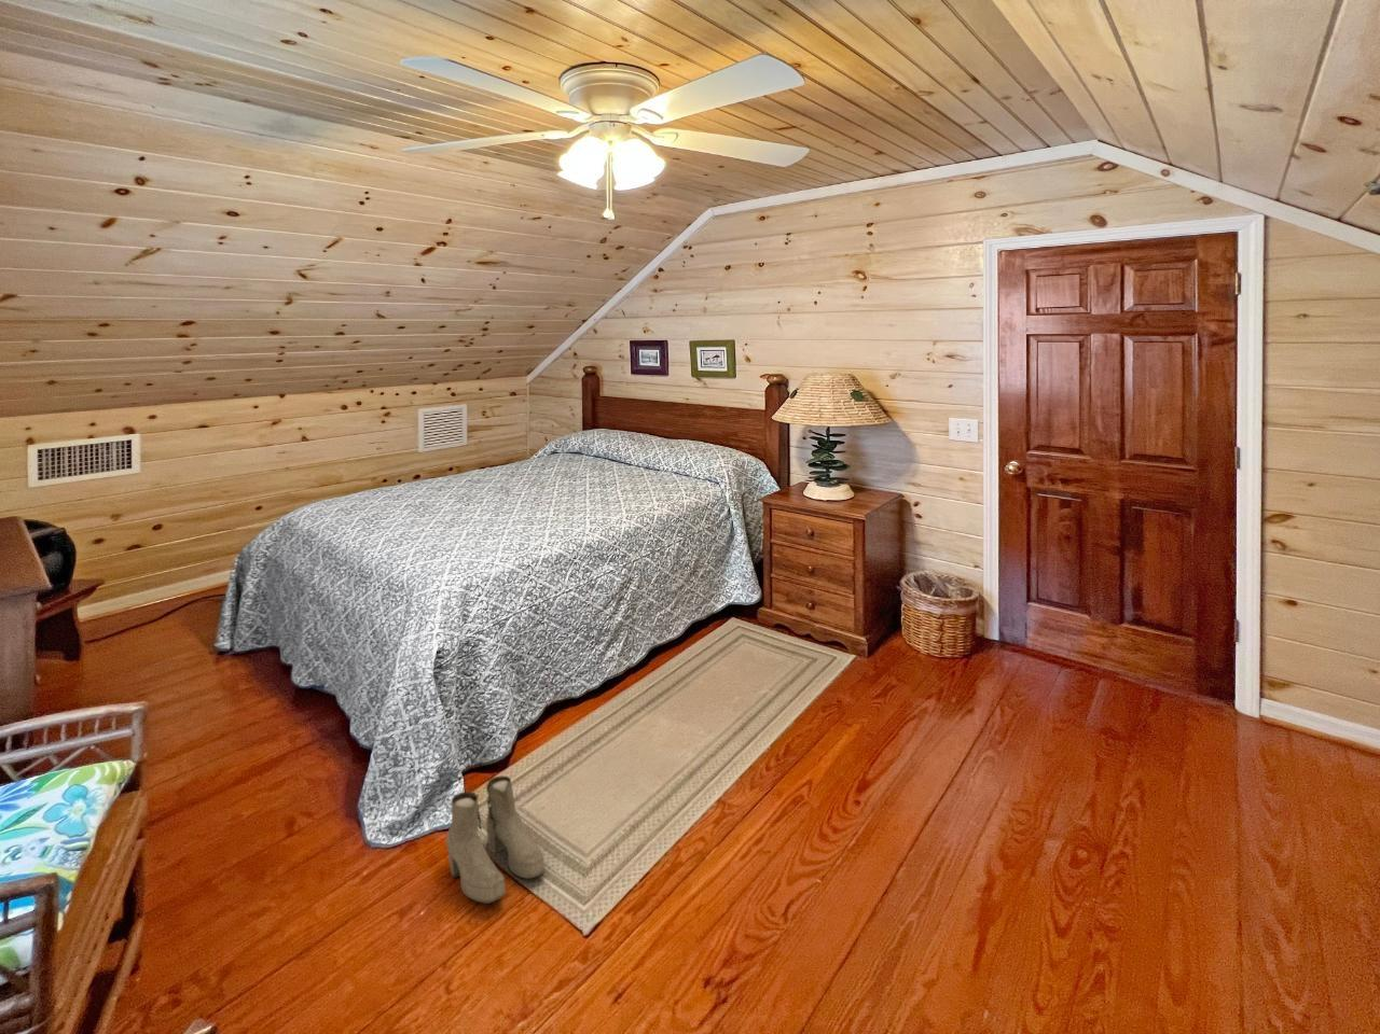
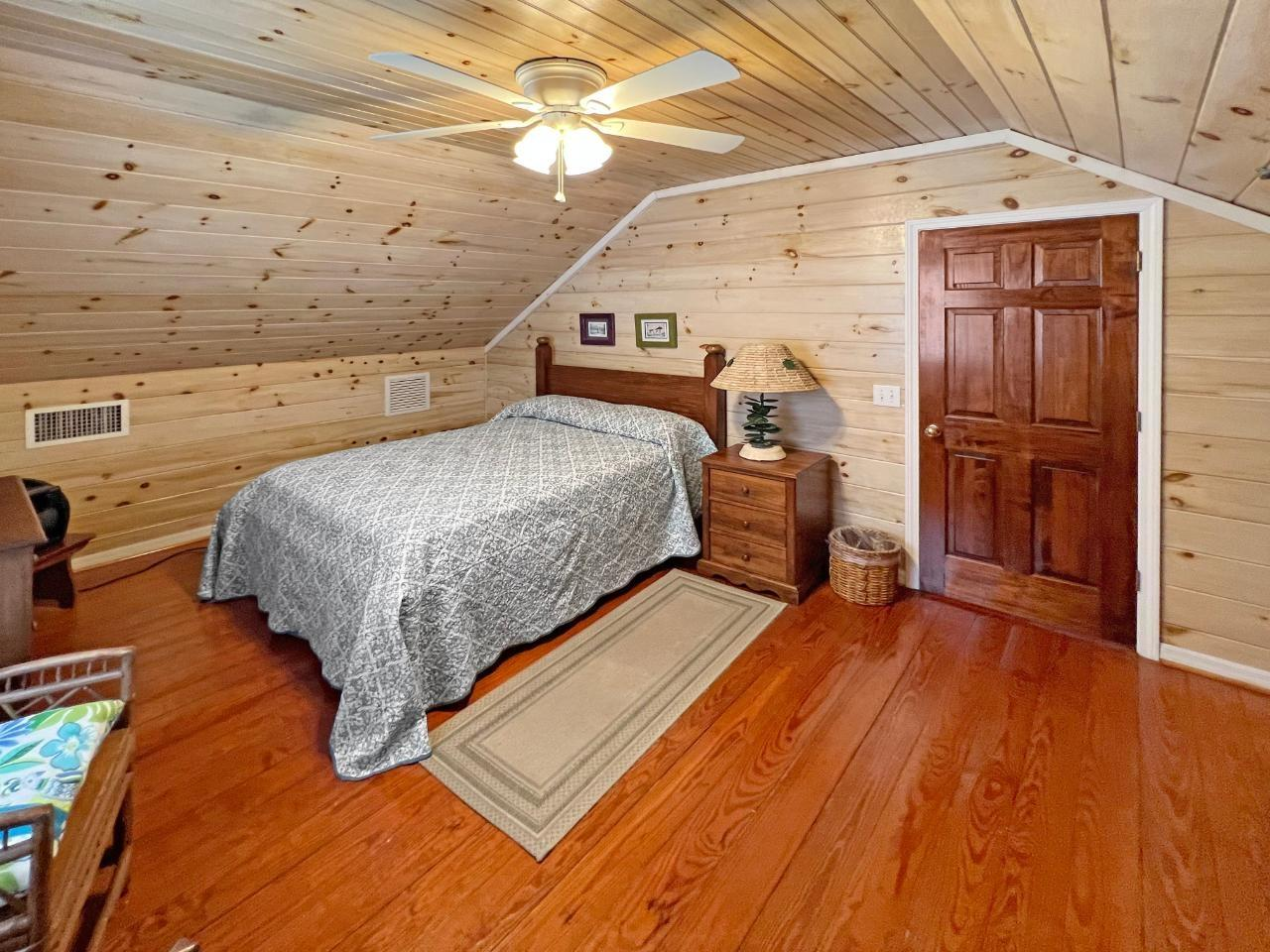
- boots [446,775,545,905]
